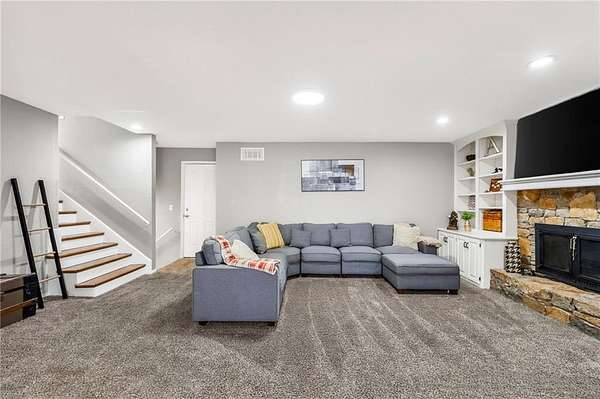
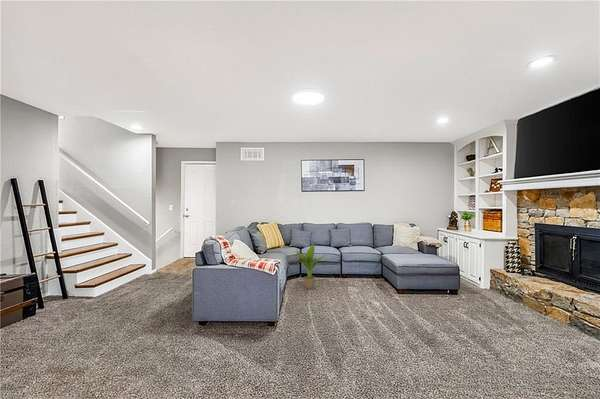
+ potted plant [295,243,326,290]
